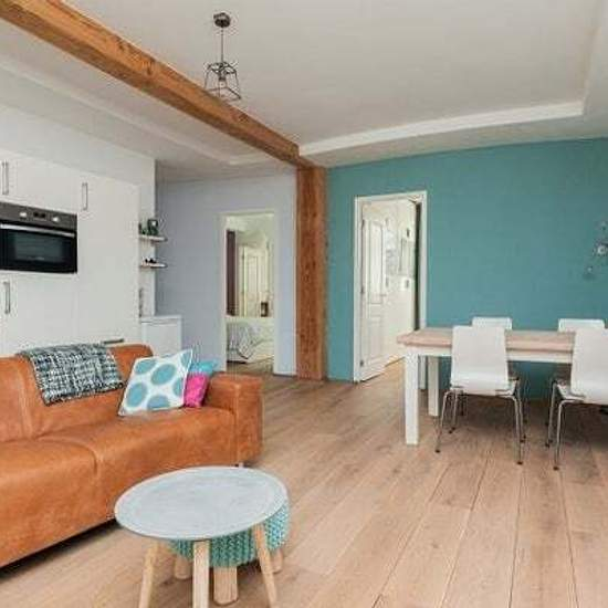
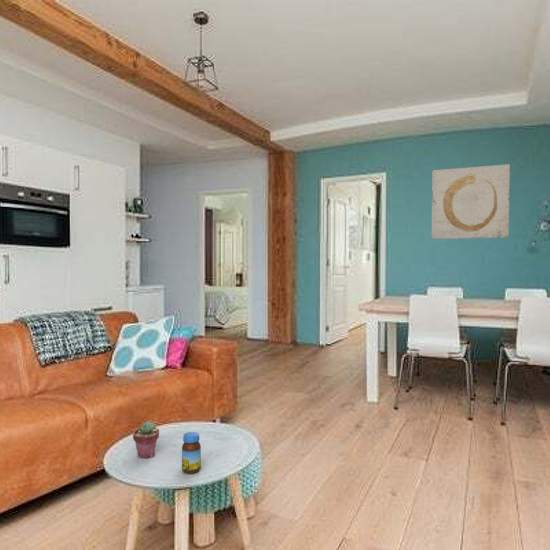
+ potted succulent [132,420,160,459]
+ wall art [431,163,511,240]
+ jar [181,431,202,475]
